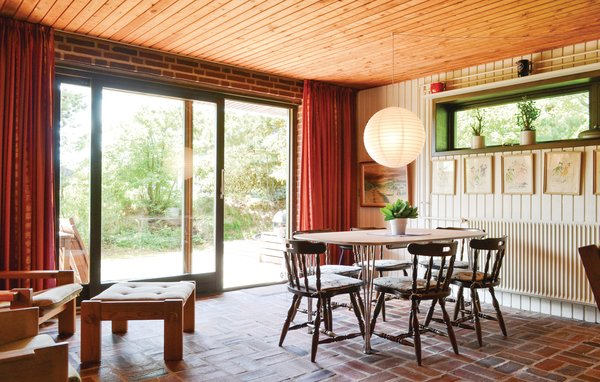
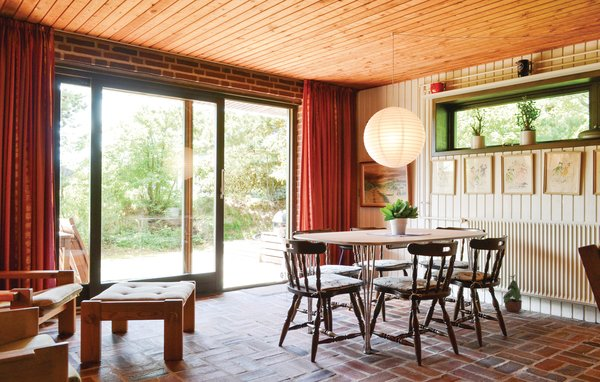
+ potted plant [502,274,523,313]
